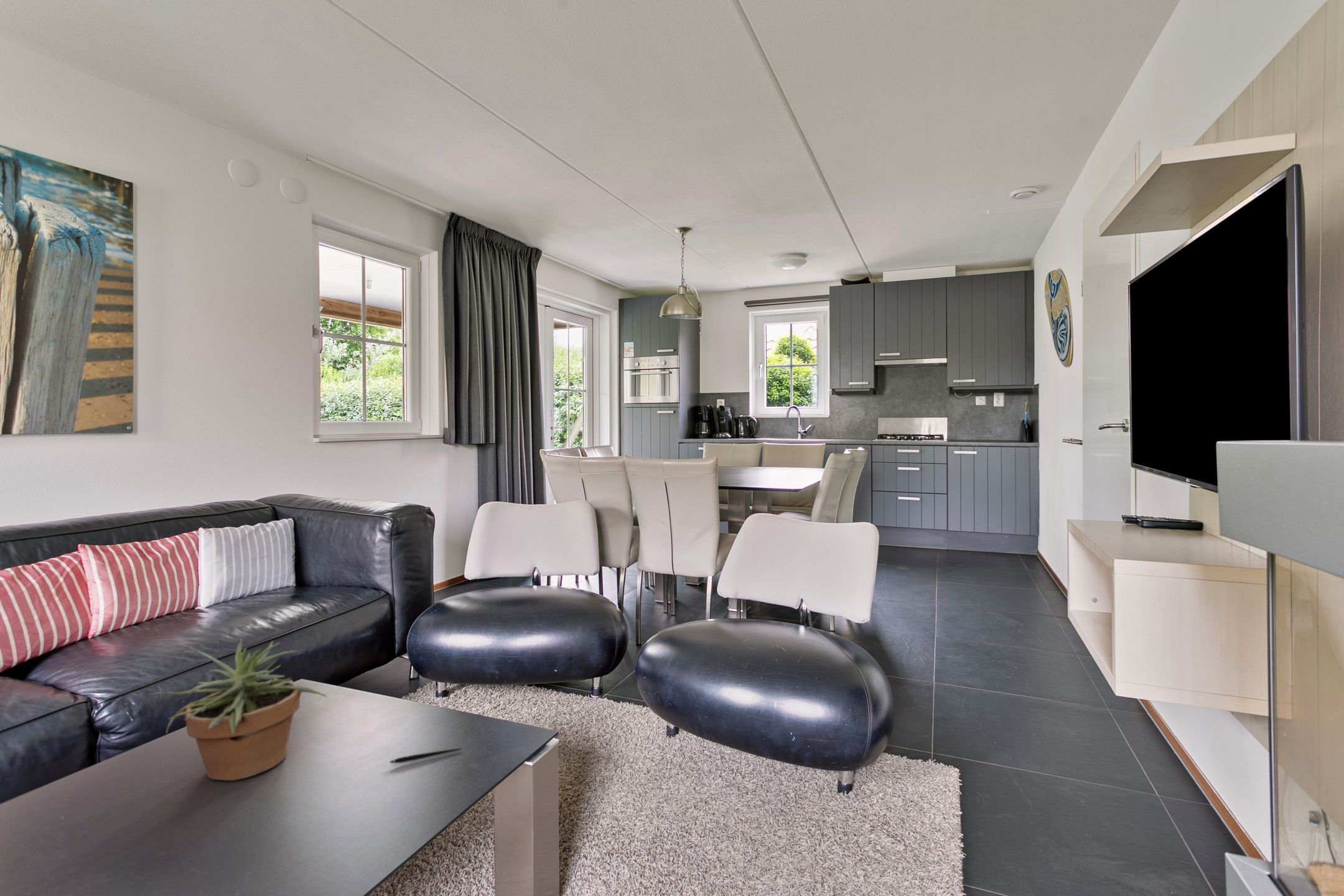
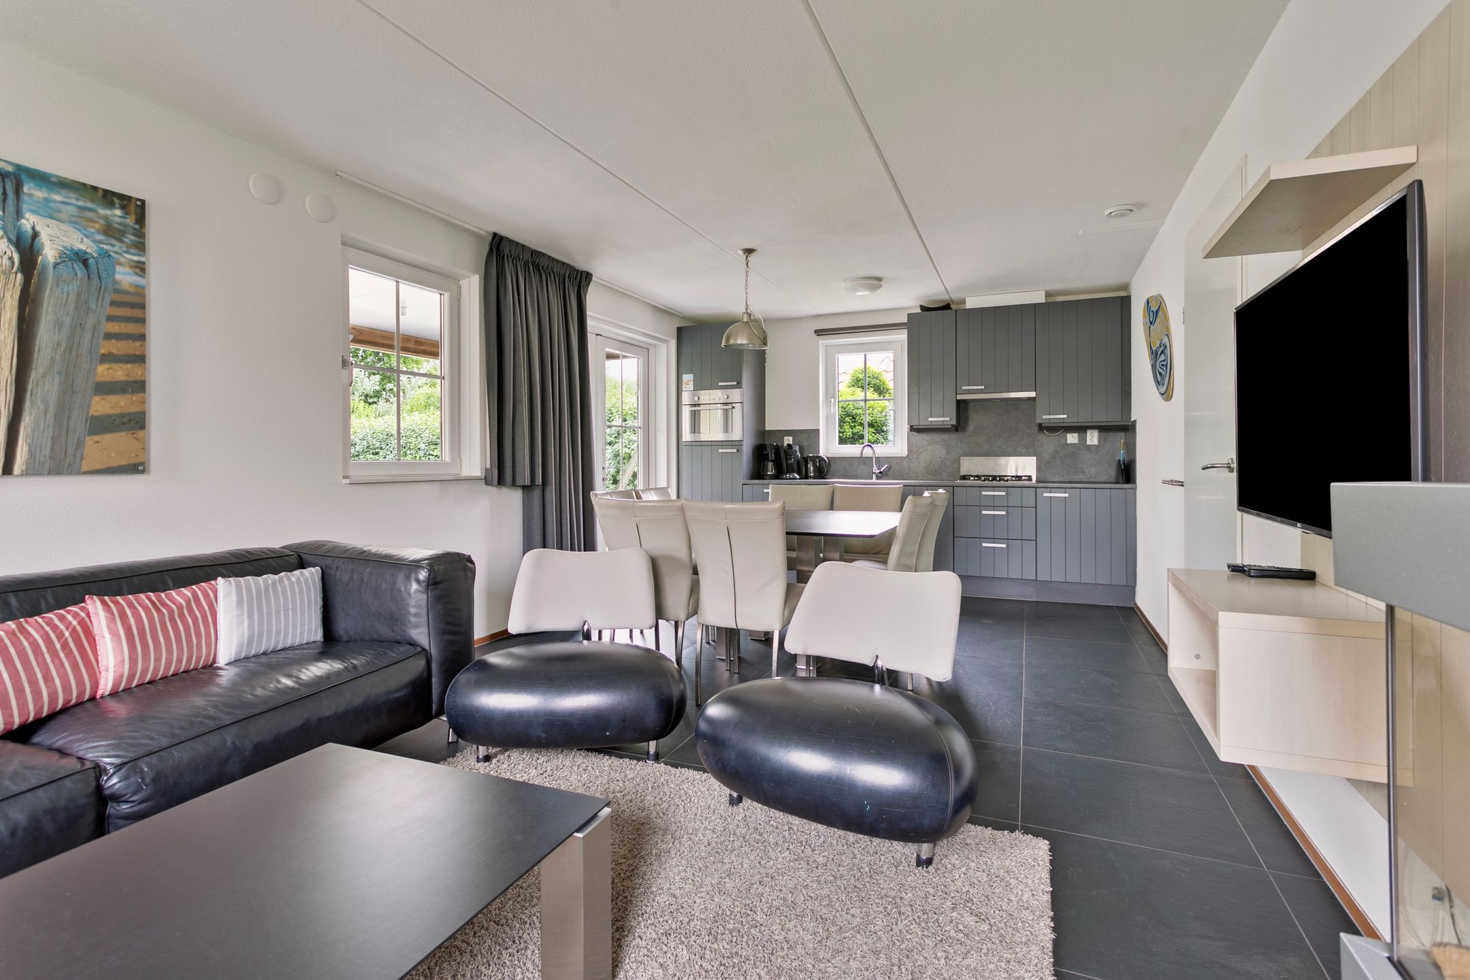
- potted plant [151,638,329,781]
- pen [390,747,462,764]
